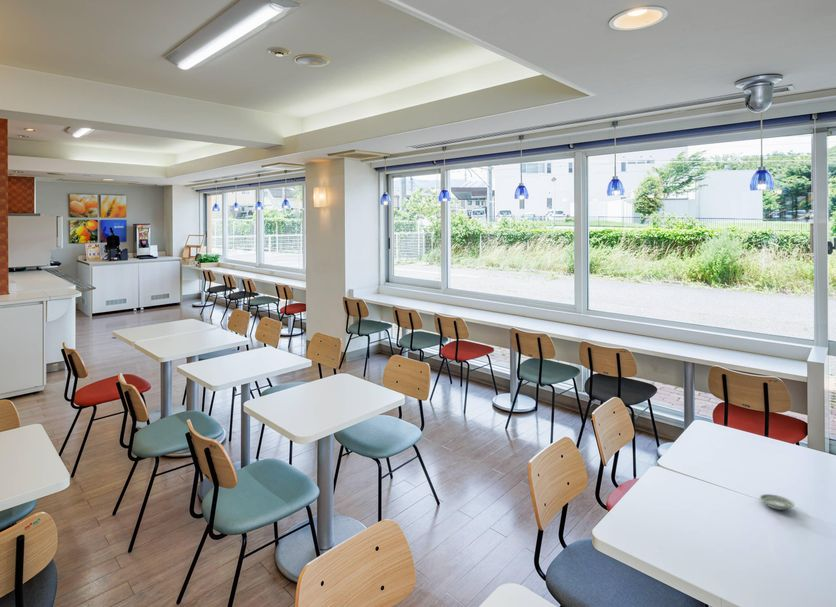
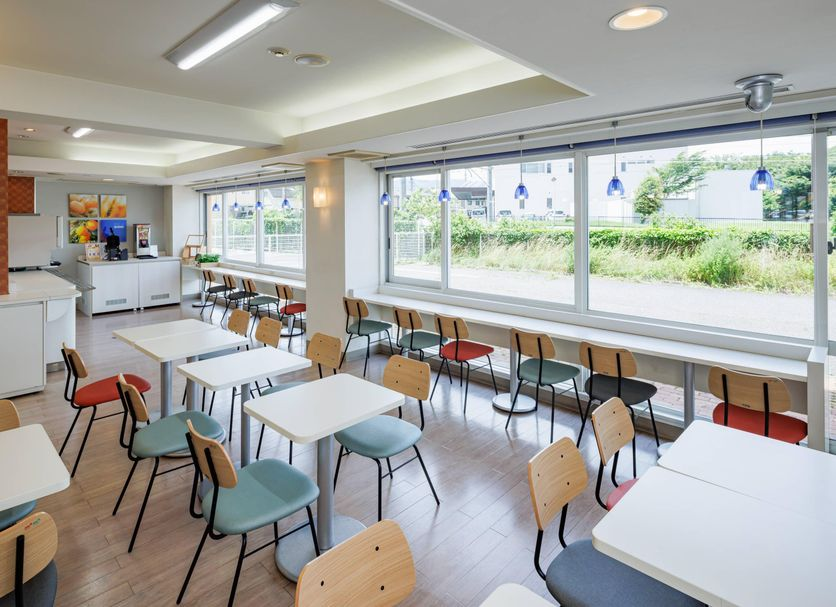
- saucer [758,493,795,511]
